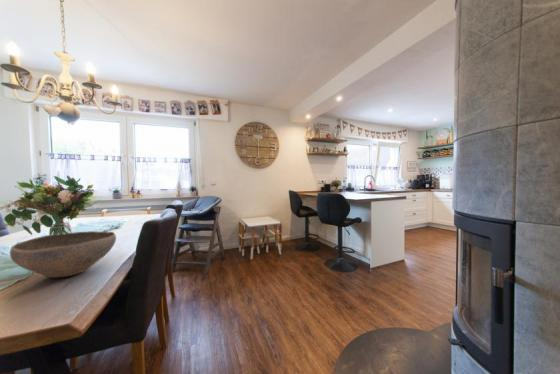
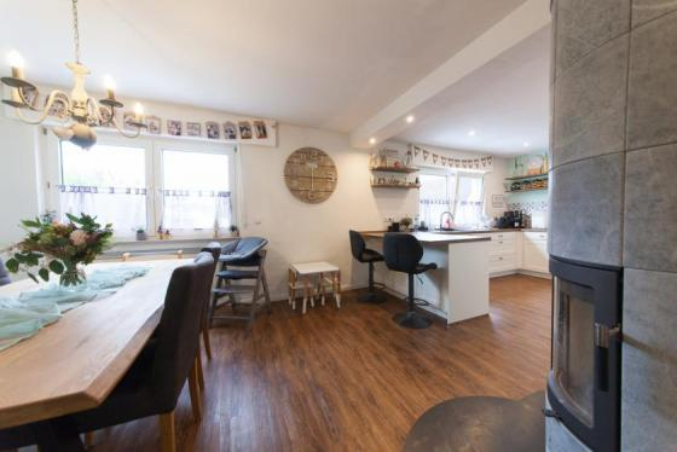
- bowl [9,230,117,279]
